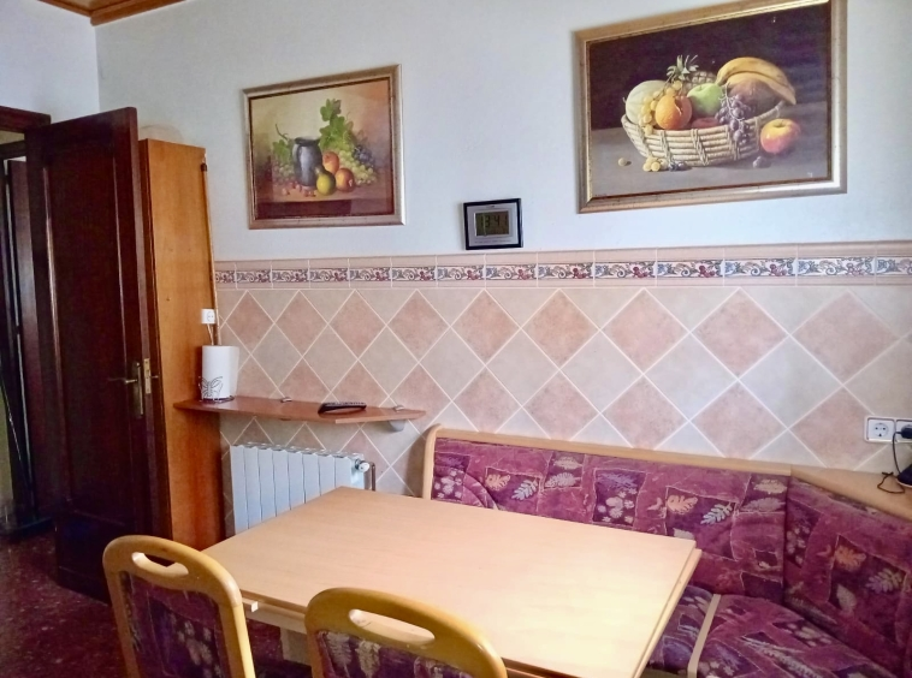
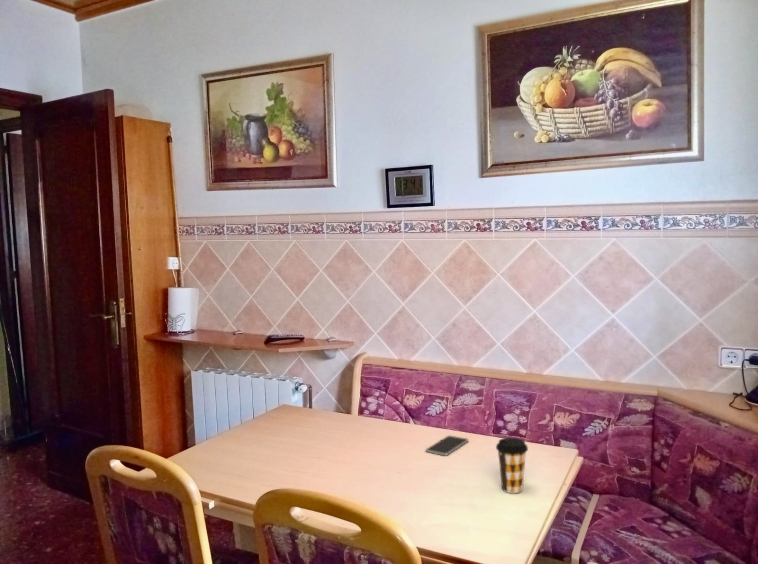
+ smartphone [424,435,470,456]
+ coffee cup [495,437,529,494]
